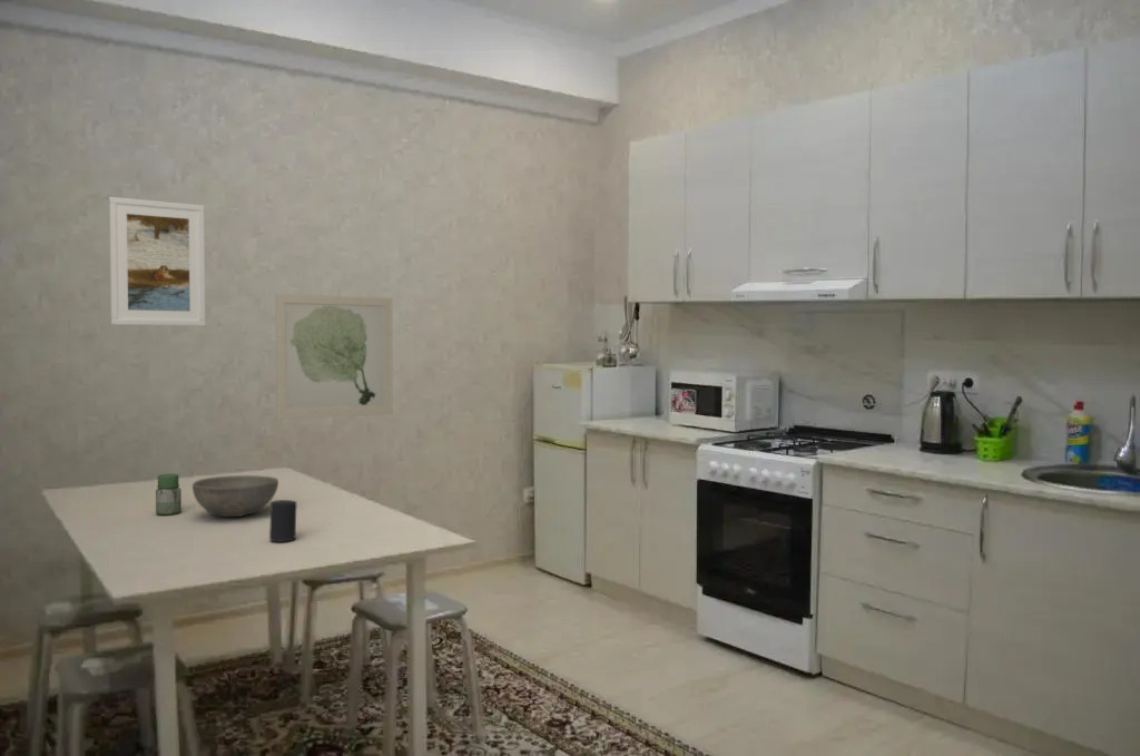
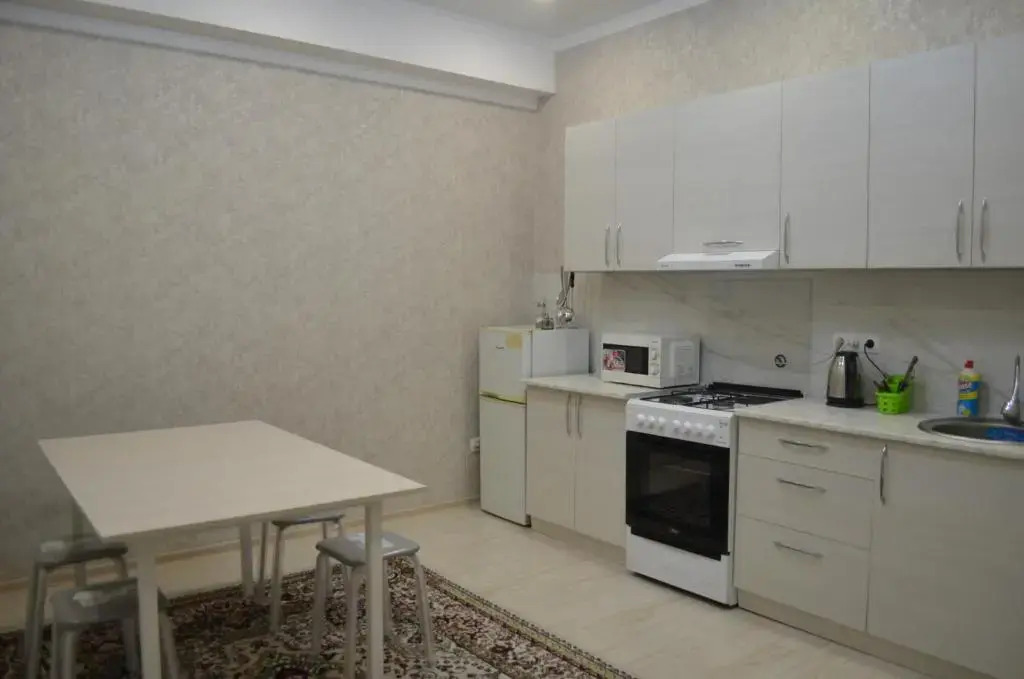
- wall art [275,293,393,421]
- bowl [191,474,279,518]
- jar [155,473,183,516]
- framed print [108,196,207,327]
- cup [268,499,297,543]
